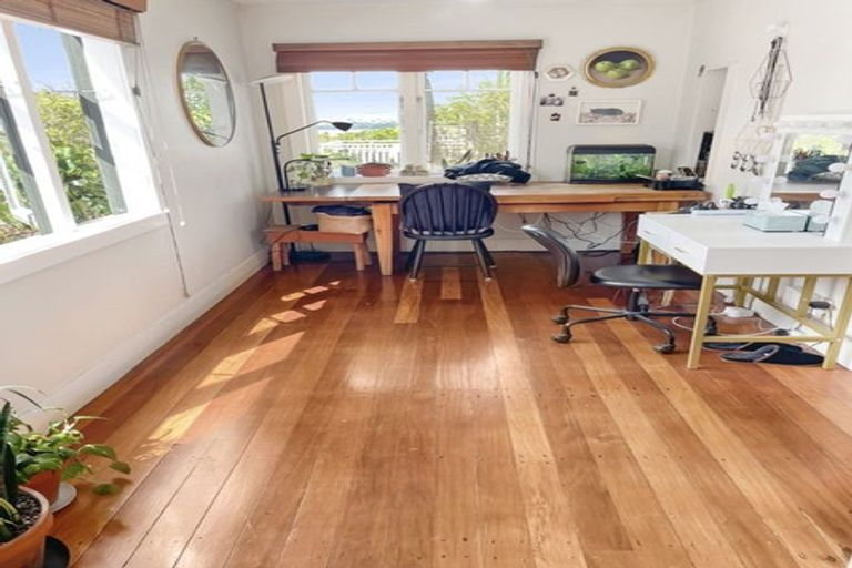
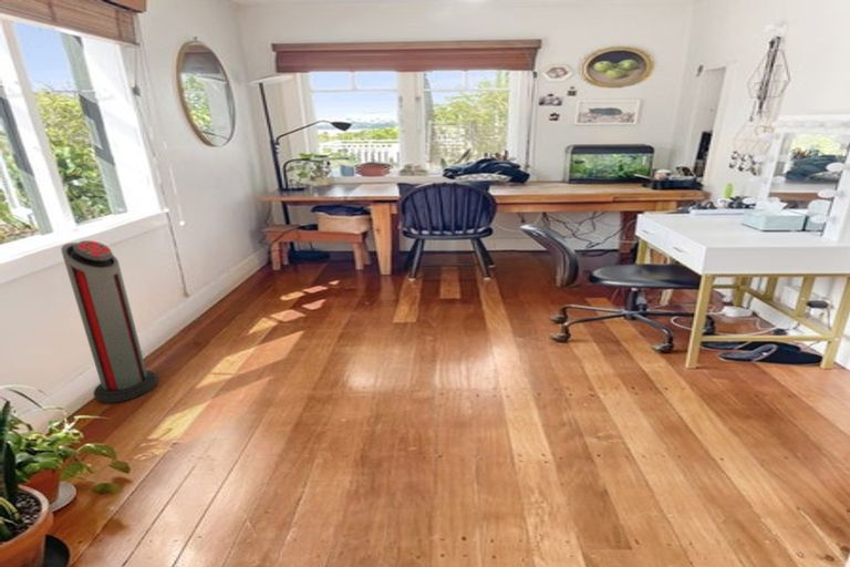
+ air purifier [60,239,159,404]
